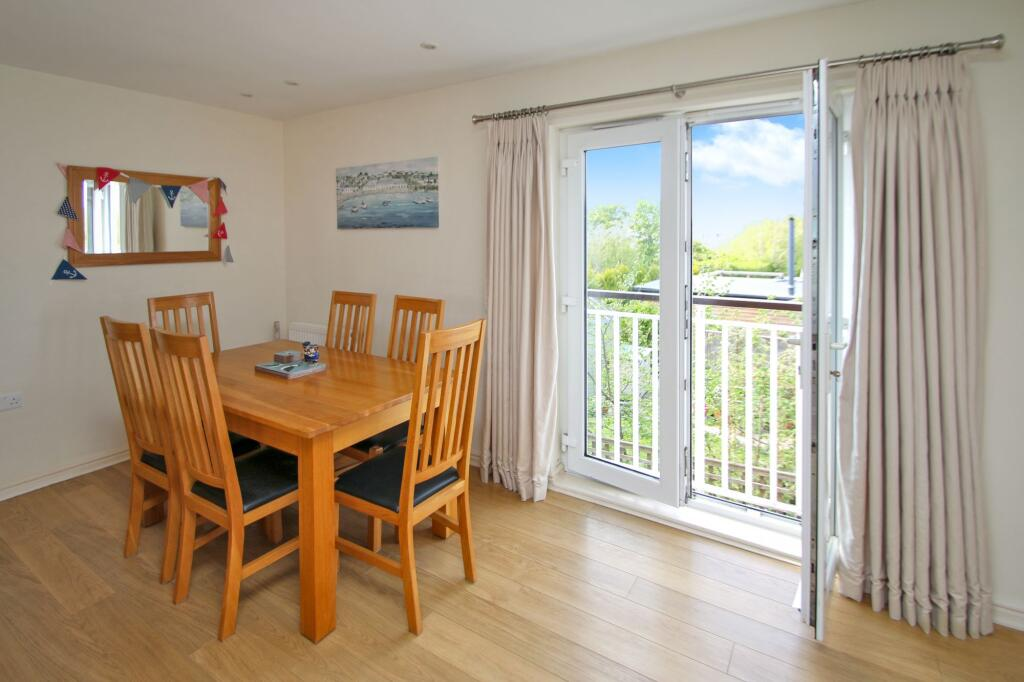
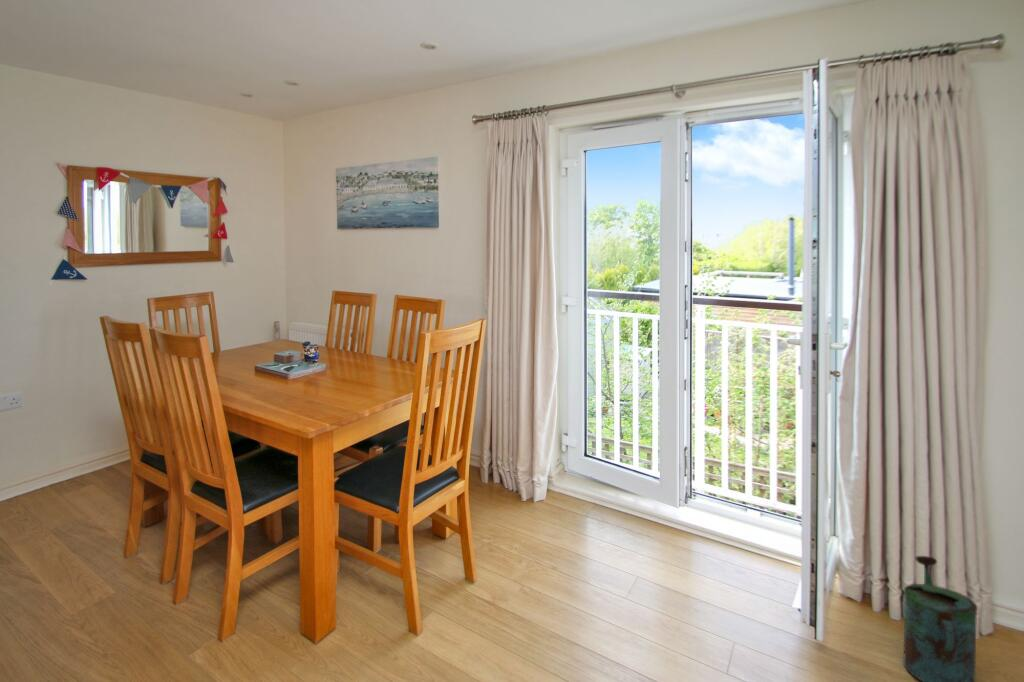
+ watering can [902,555,979,682]
